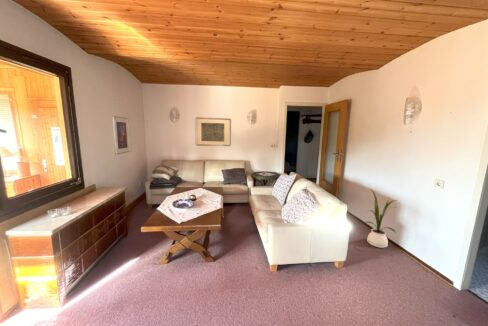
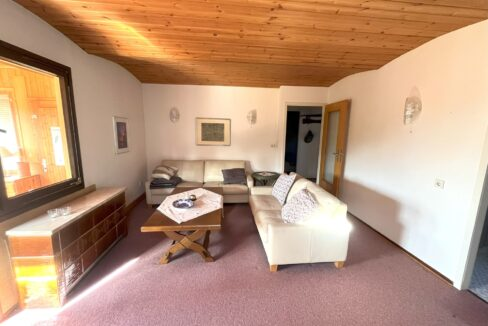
- house plant [364,187,398,249]
